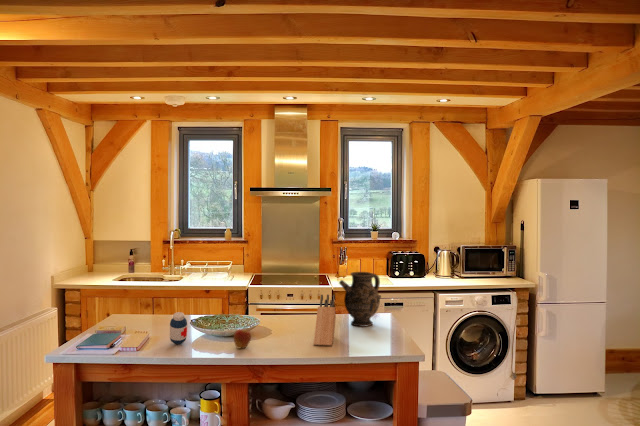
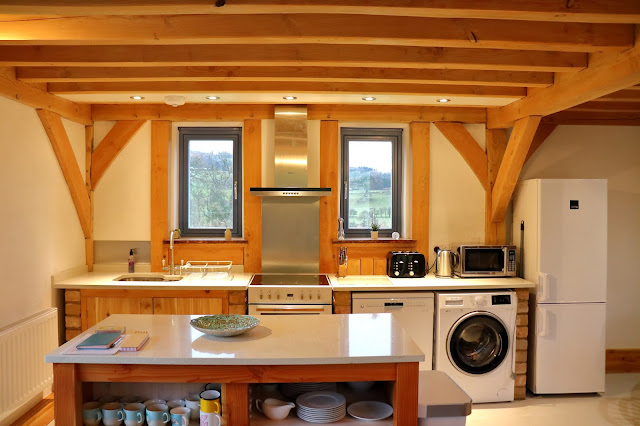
- medicine bottle [169,311,188,345]
- apple [233,326,252,349]
- ewer [338,271,382,328]
- knife block [313,293,337,347]
